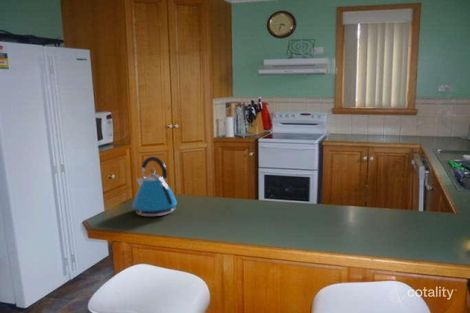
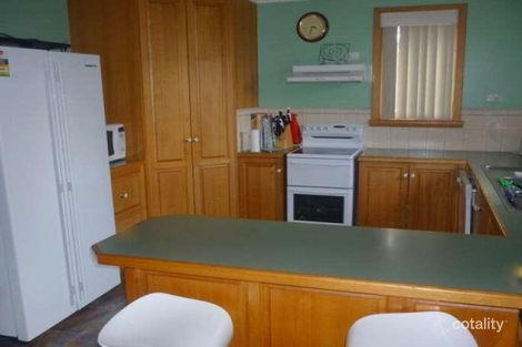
- kettle [131,156,178,217]
